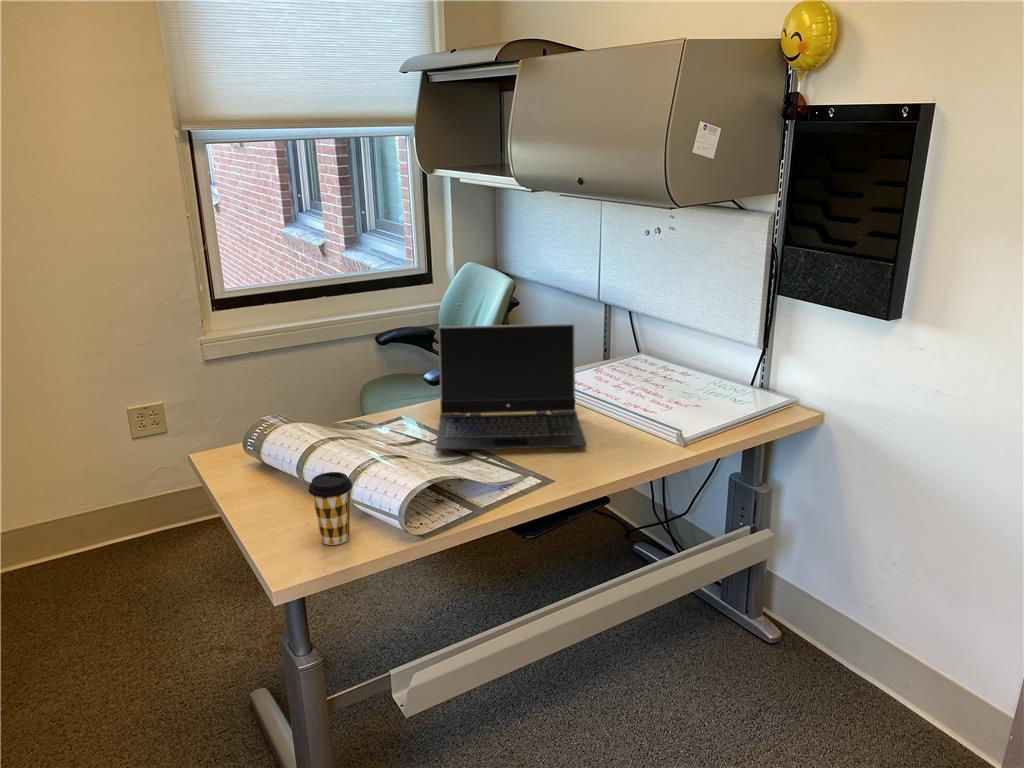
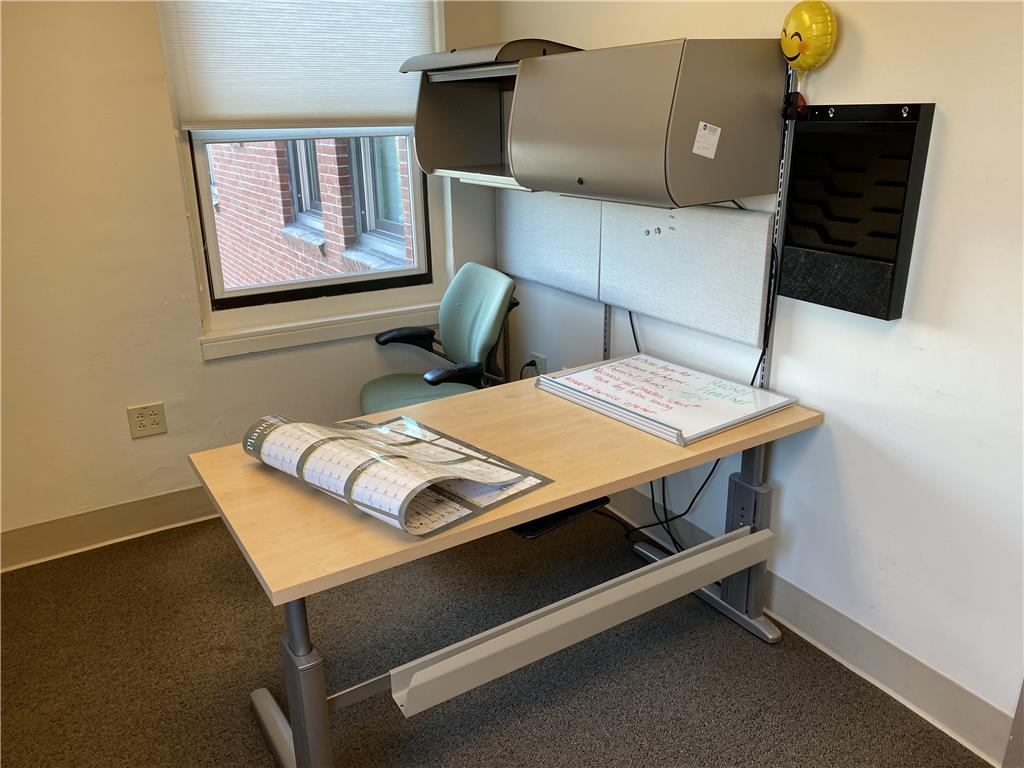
- laptop computer [434,323,588,452]
- coffee cup [308,471,353,546]
